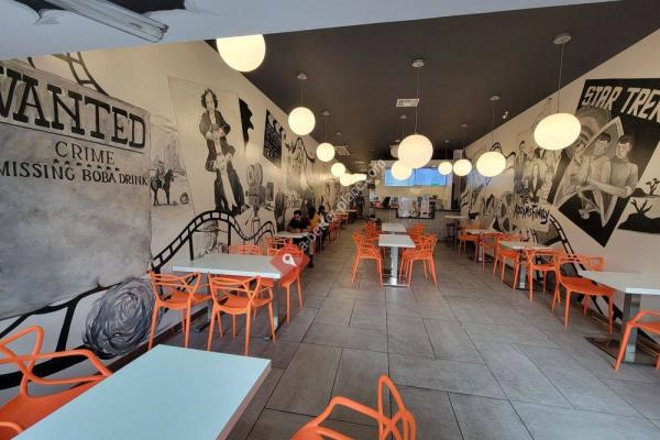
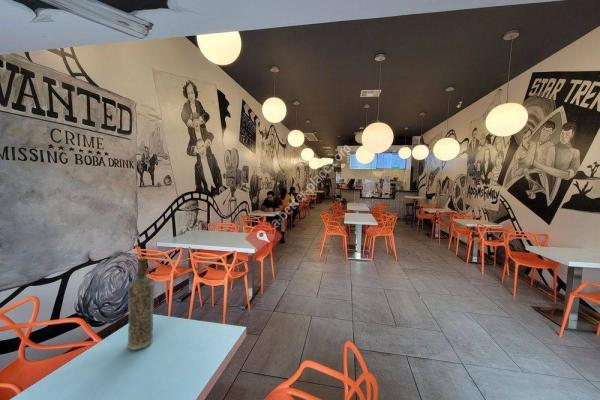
+ bottle [127,256,155,351]
